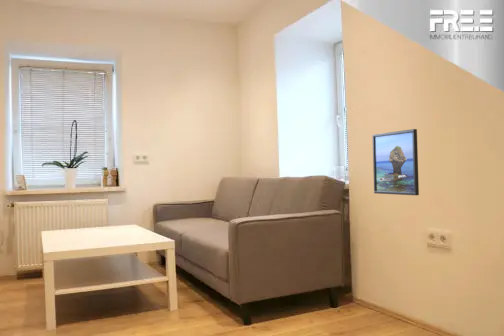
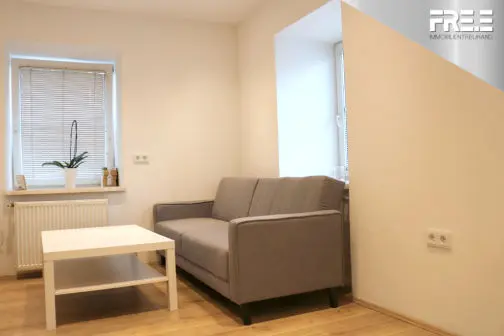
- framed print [372,128,420,196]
